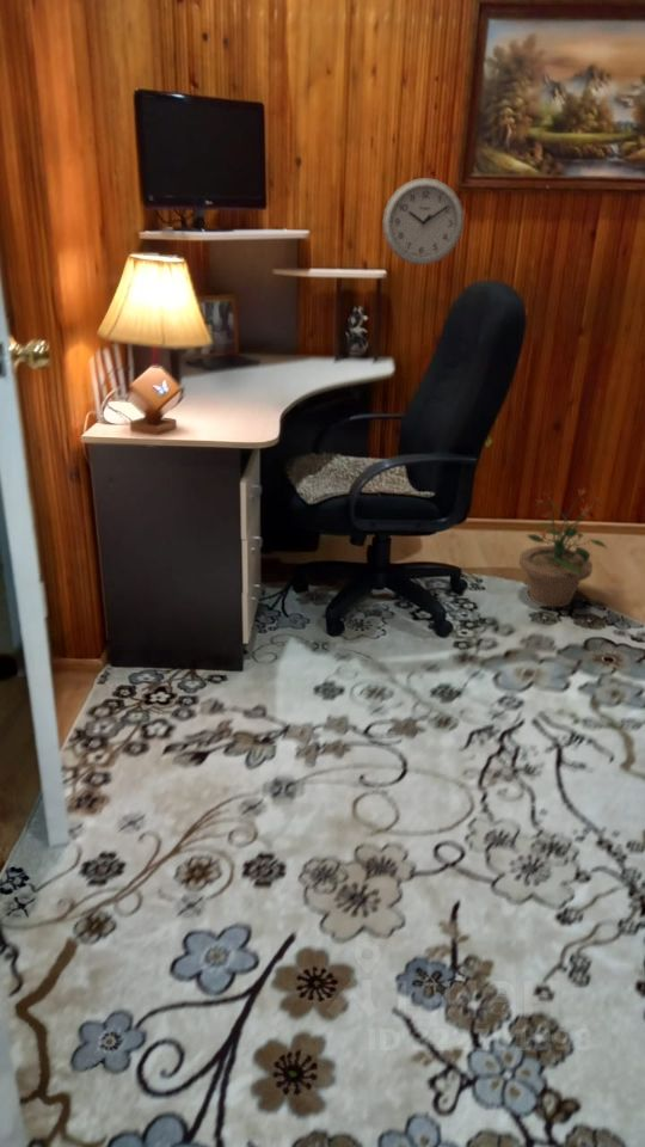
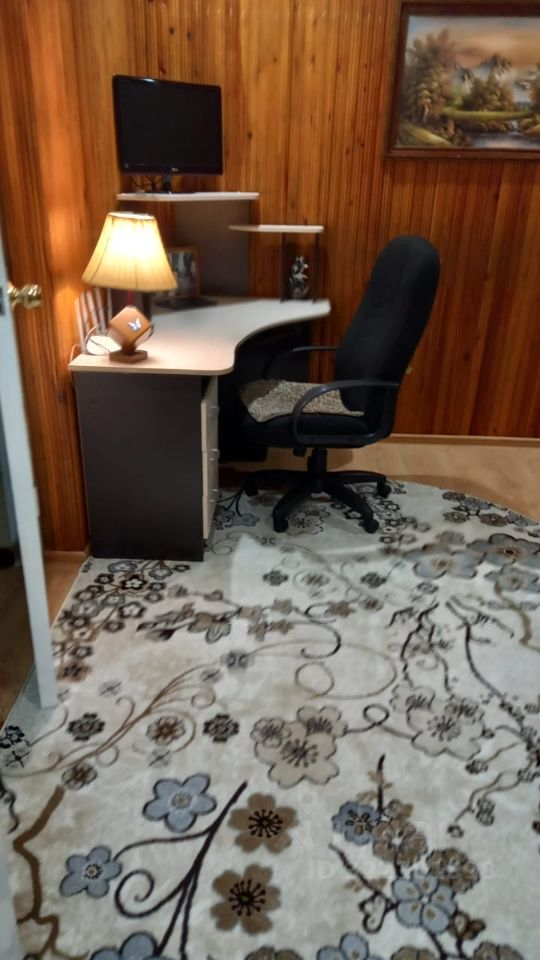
- potted plant [518,486,608,608]
- wall clock [382,177,465,266]
